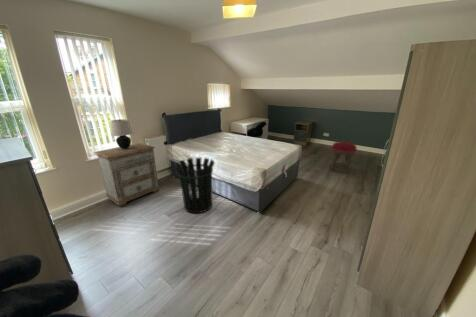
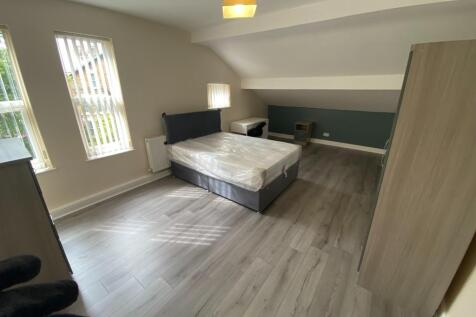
- nightstand [94,142,161,207]
- waste bin [174,157,216,214]
- stool [328,141,358,174]
- table lamp [110,118,135,149]
